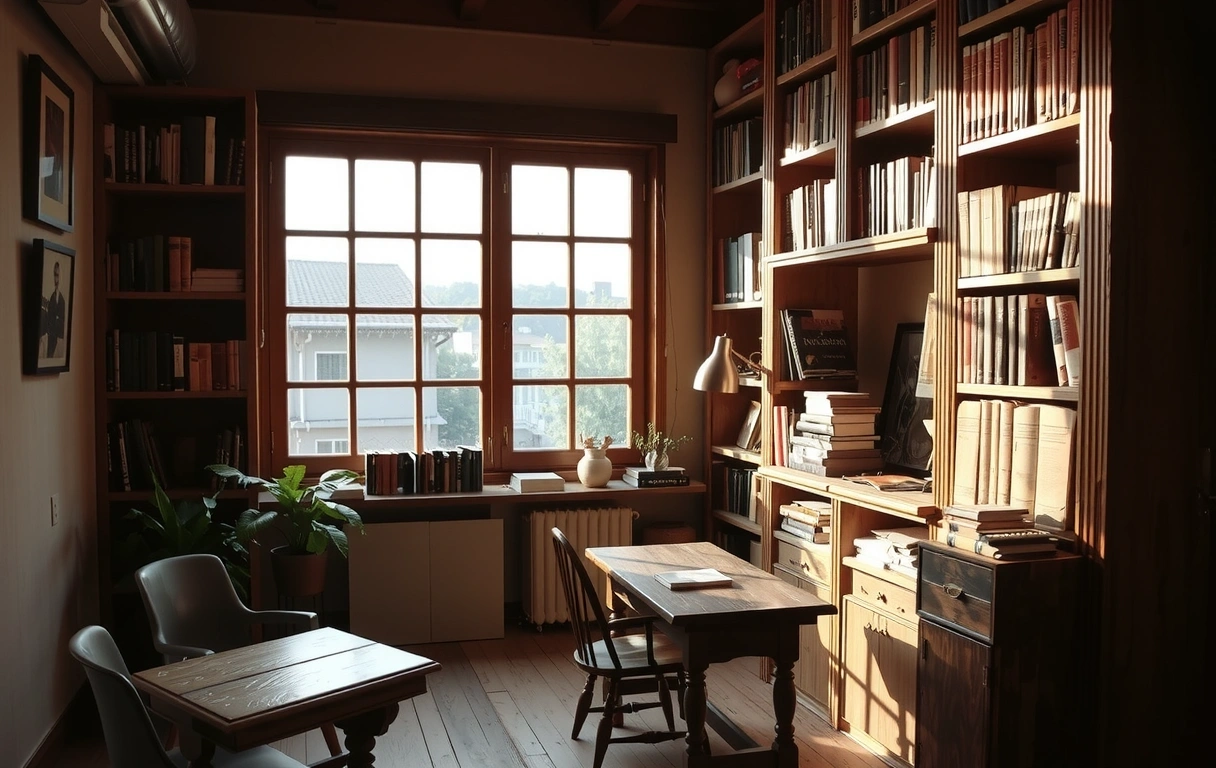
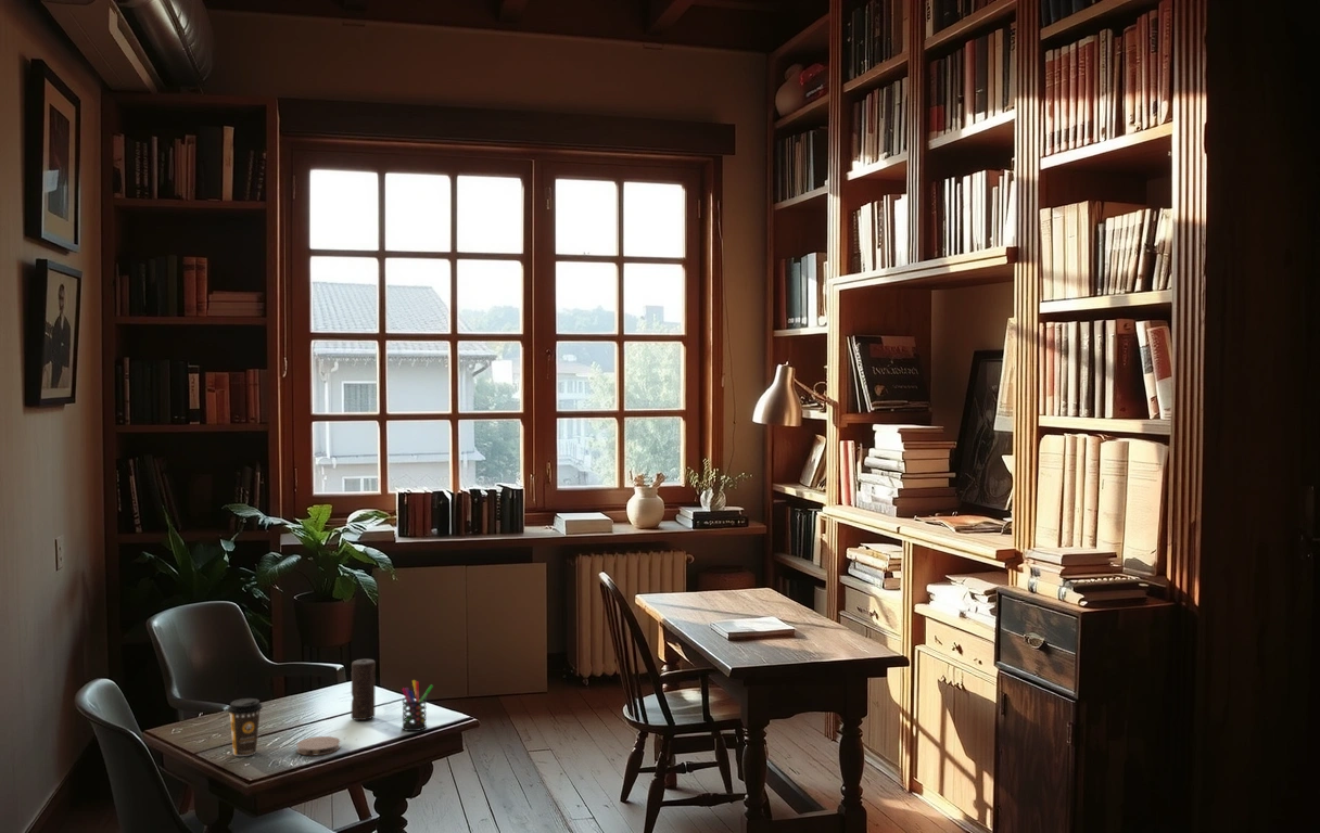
+ coffee cup [226,697,264,757]
+ candle [351,658,377,721]
+ coaster [295,735,342,756]
+ pen holder [401,679,434,732]
